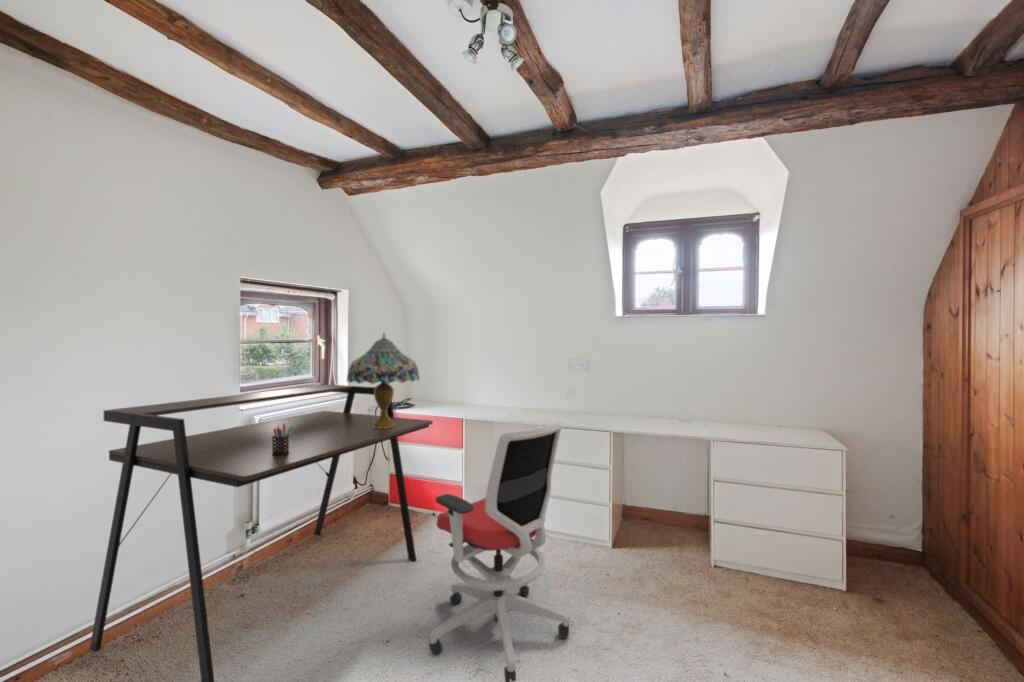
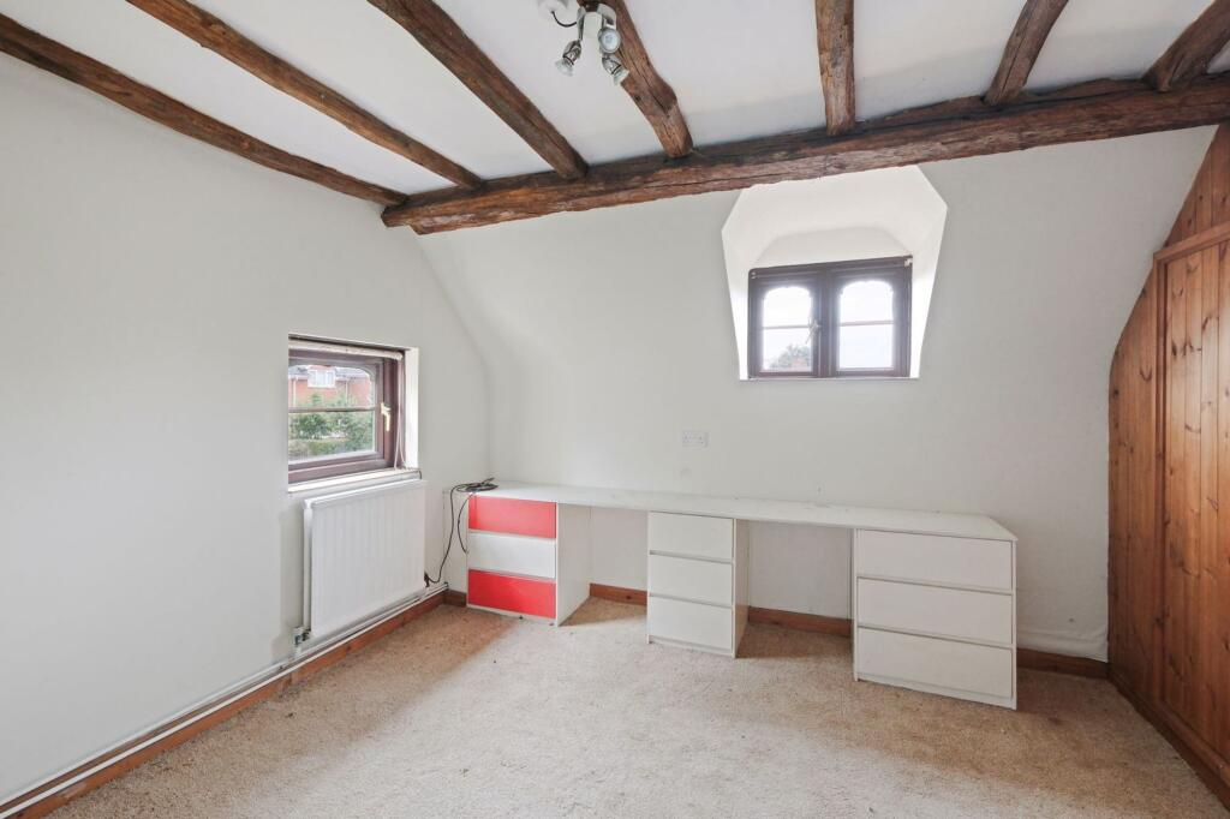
- table lamp [345,332,421,428]
- desk [89,384,434,682]
- pen holder [272,424,293,456]
- office chair [428,420,570,682]
